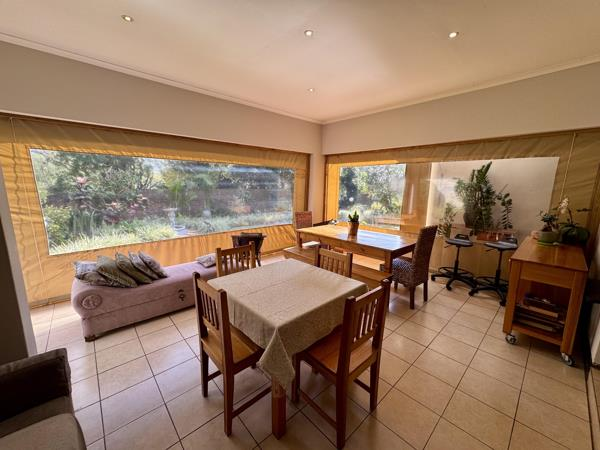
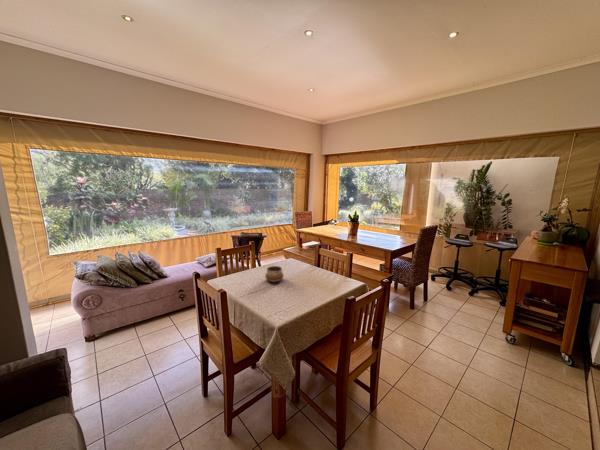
+ decorative bowl [264,265,285,284]
